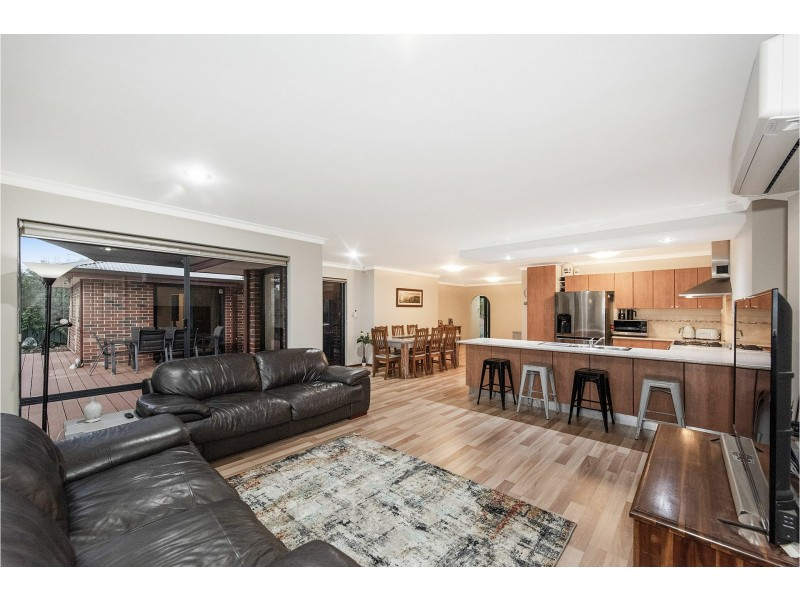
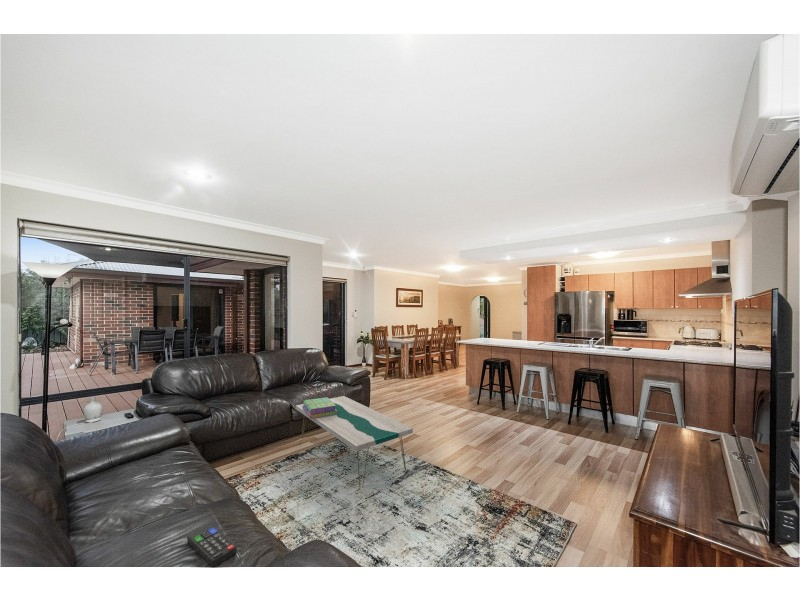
+ stack of books [302,396,337,420]
+ coffee table [295,395,414,488]
+ remote control [186,522,238,568]
